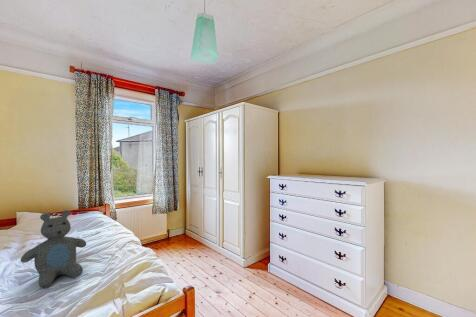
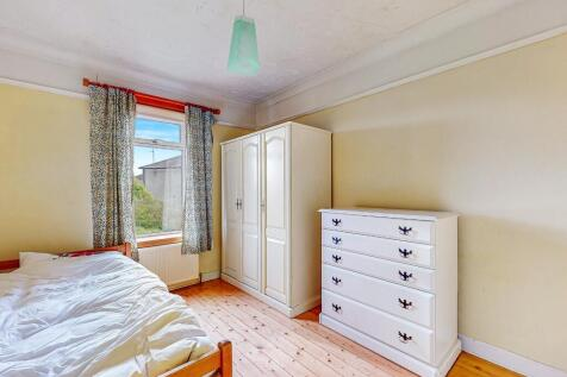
- teddy bear [20,209,87,289]
